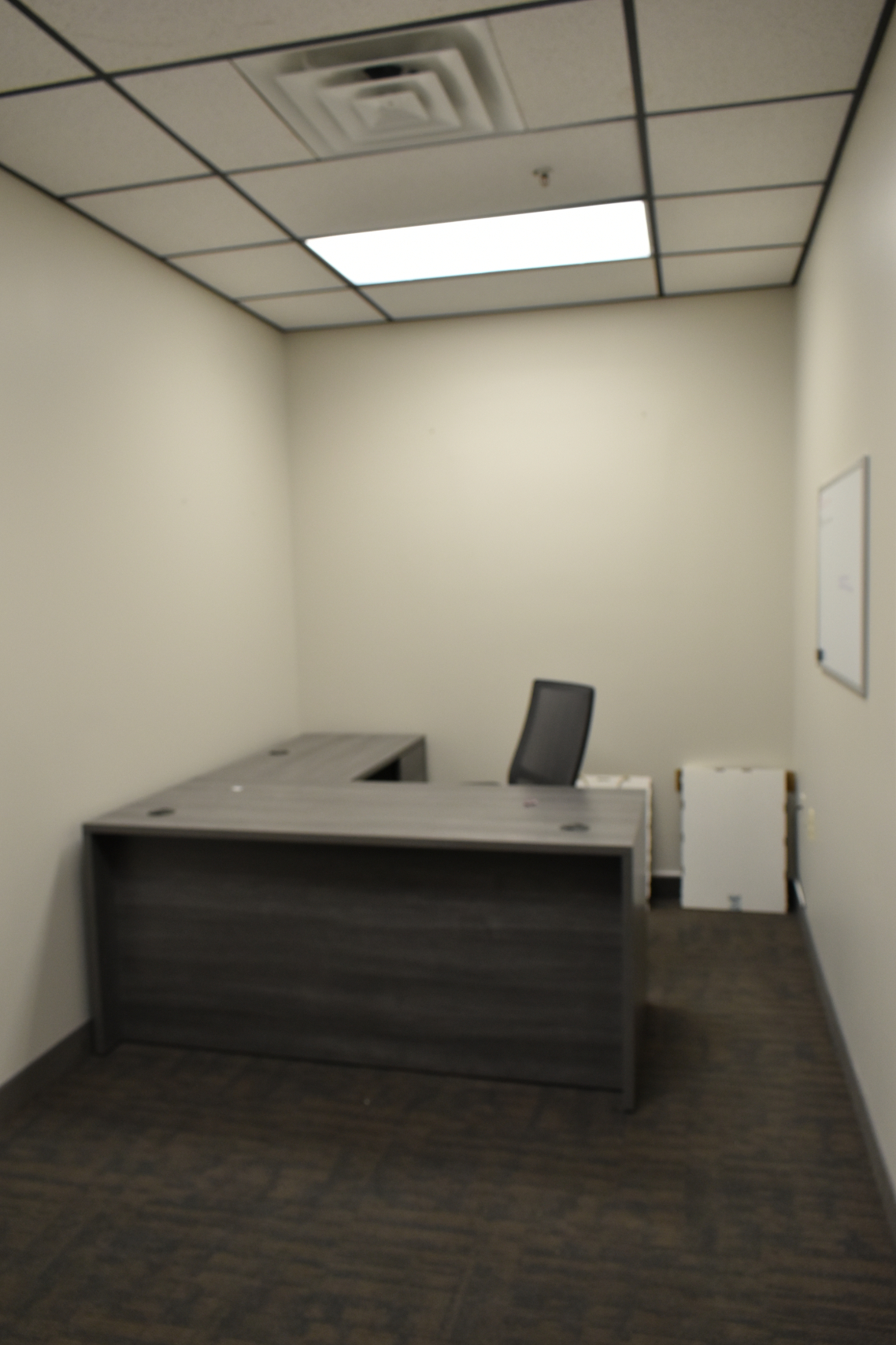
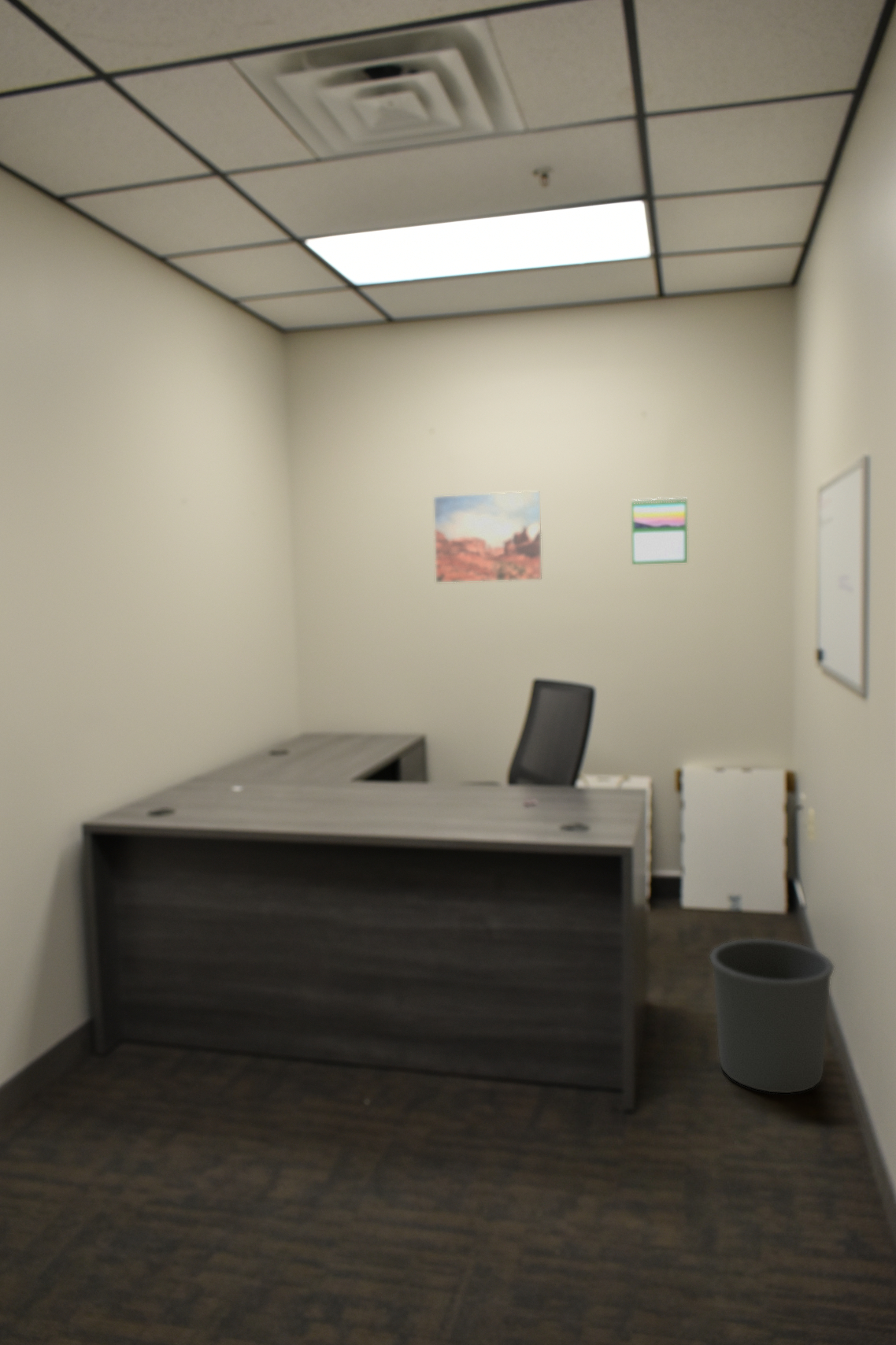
+ calendar [631,496,688,565]
+ waste bin [709,938,835,1094]
+ wall art [433,491,542,583]
